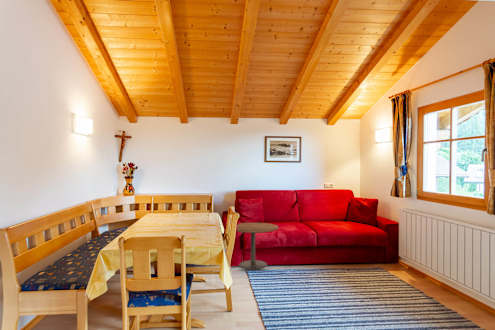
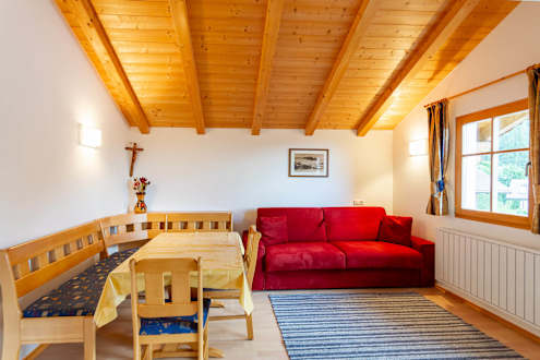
- side table [236,222,280,270]
